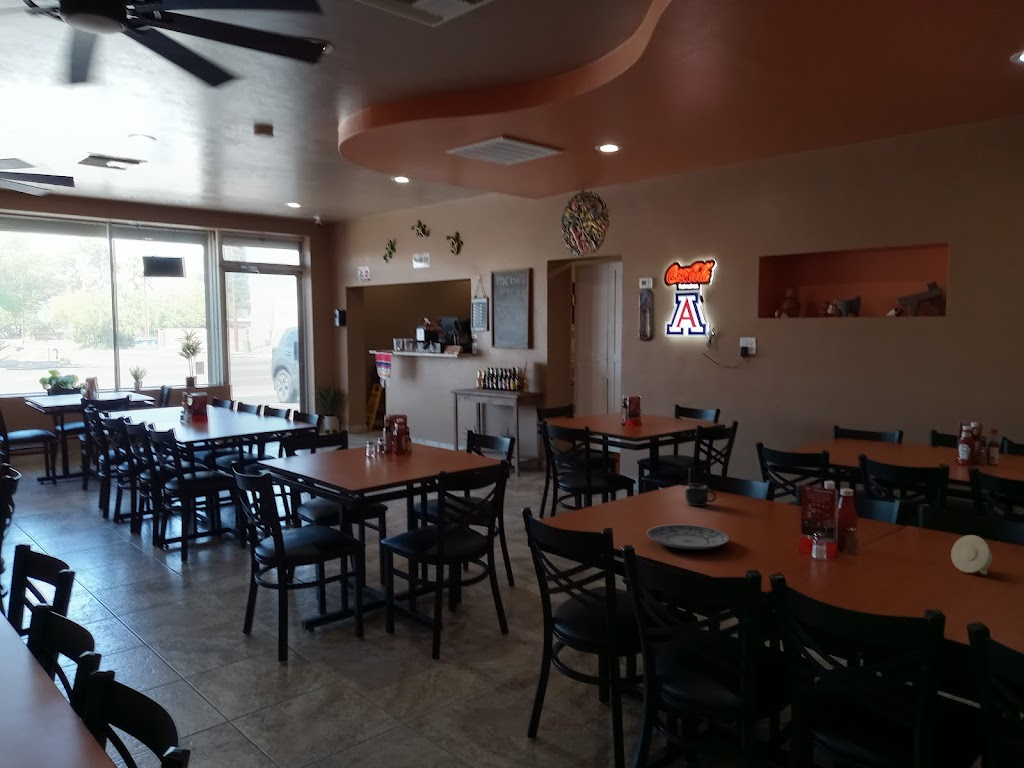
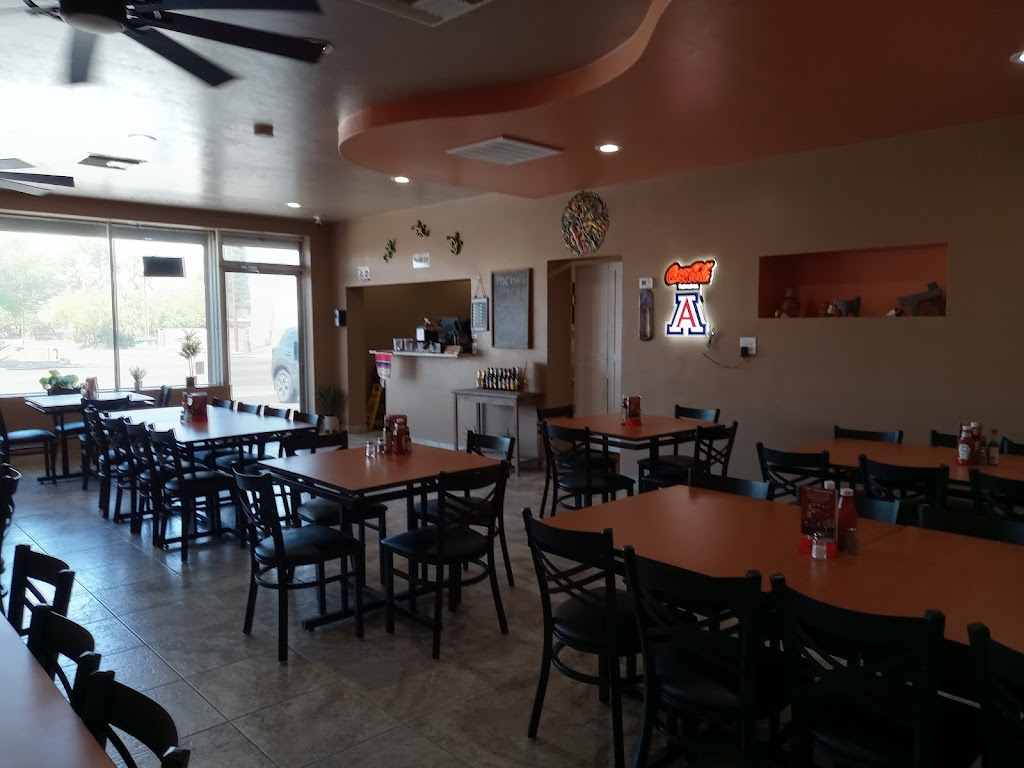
- cup [950,534,993,576]
- plate [646,523,731,550]
- mug [684,483,718,507]
